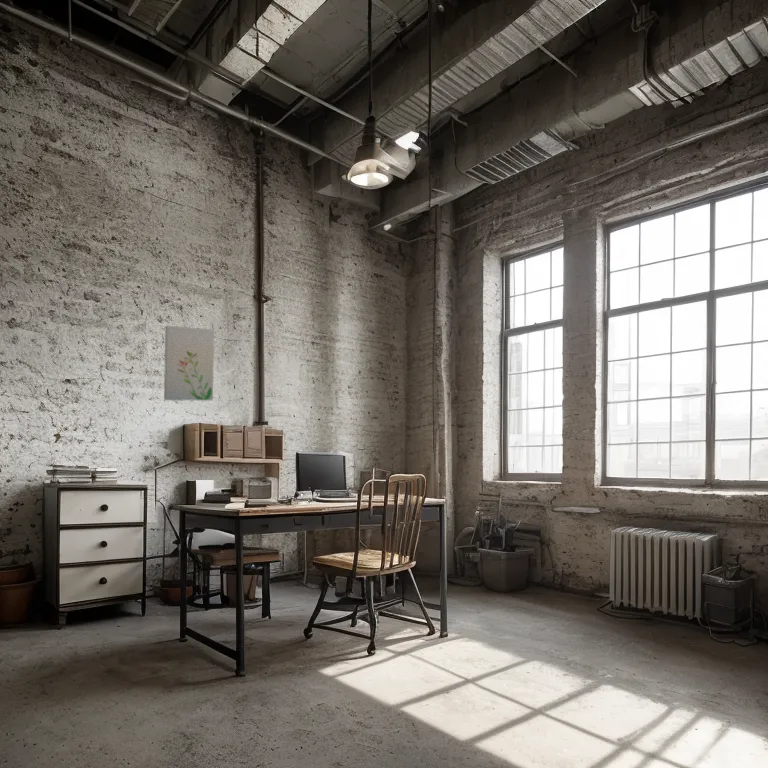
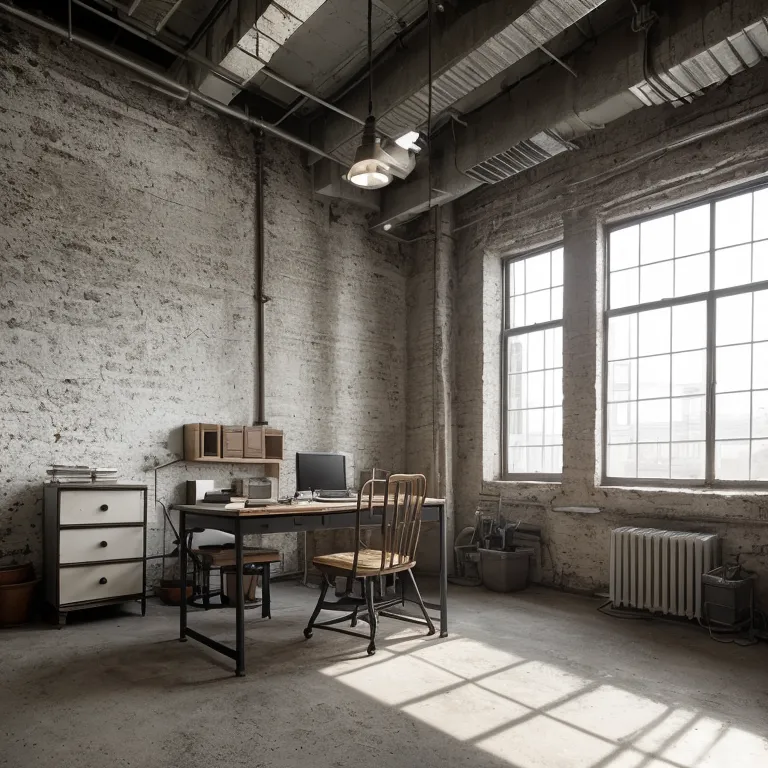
- wall art [163,325,215,401]
